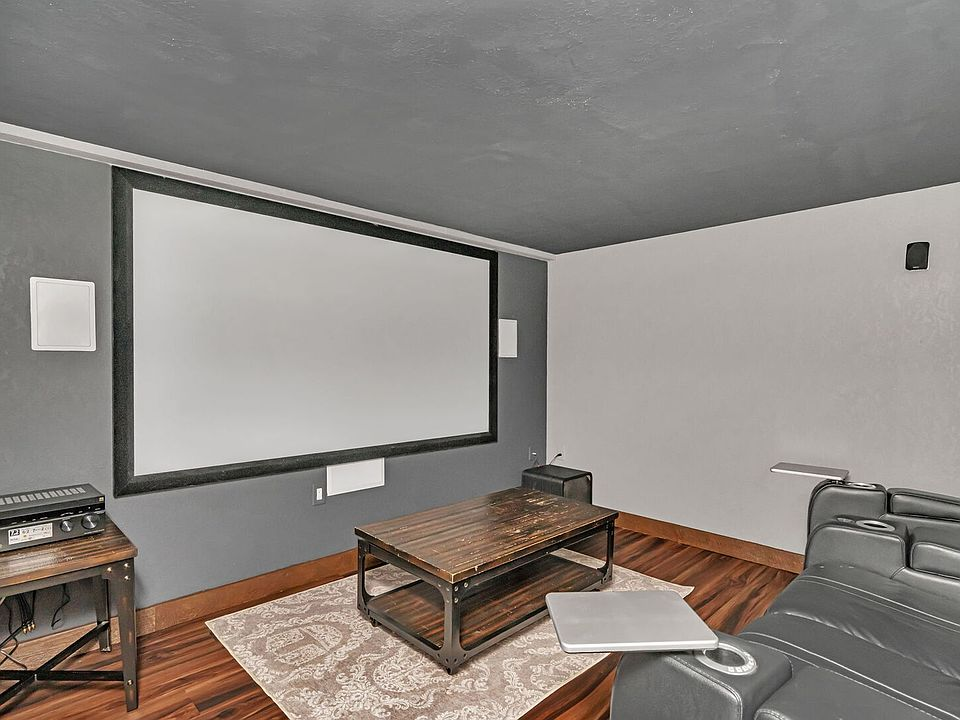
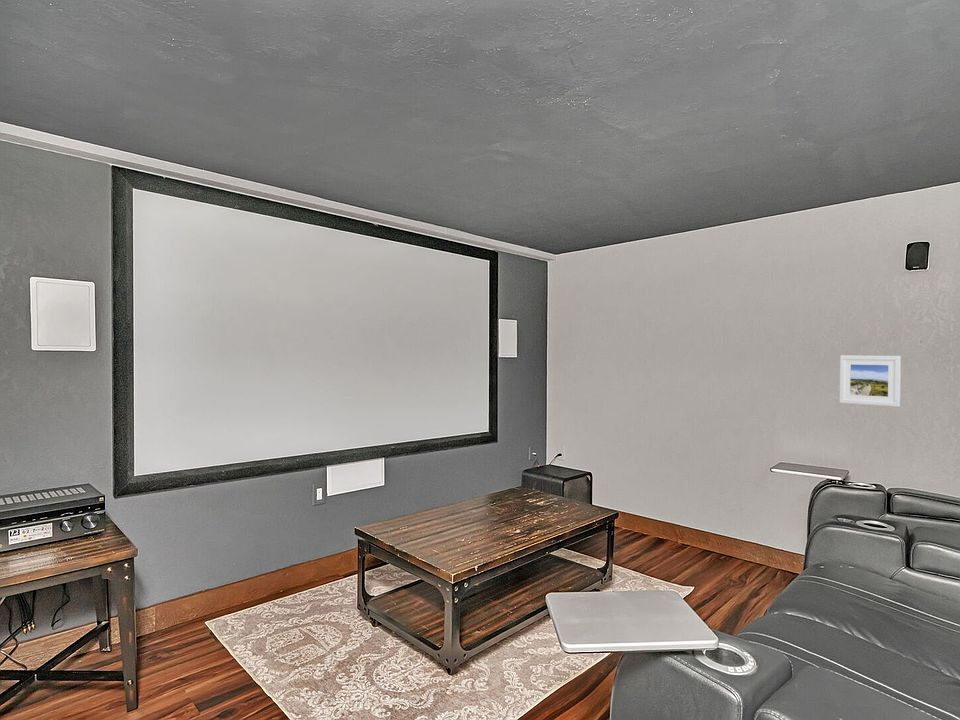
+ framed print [839,355,902,408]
